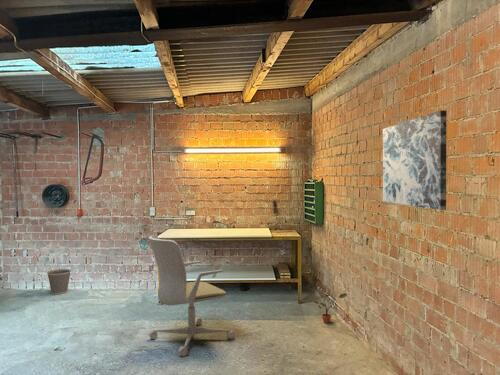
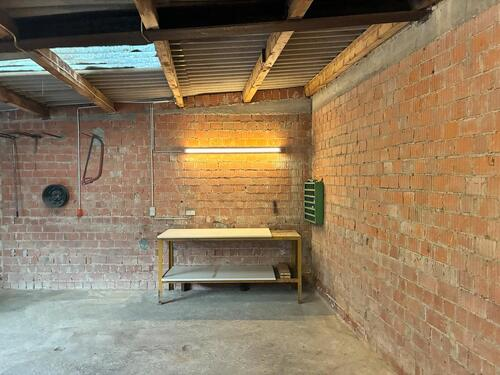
- wall art [382,109,448,211]
- potted plant [313,292,348,324]
- wastebasket [46,268,72,296]
- office chair [148,234,236,357]
